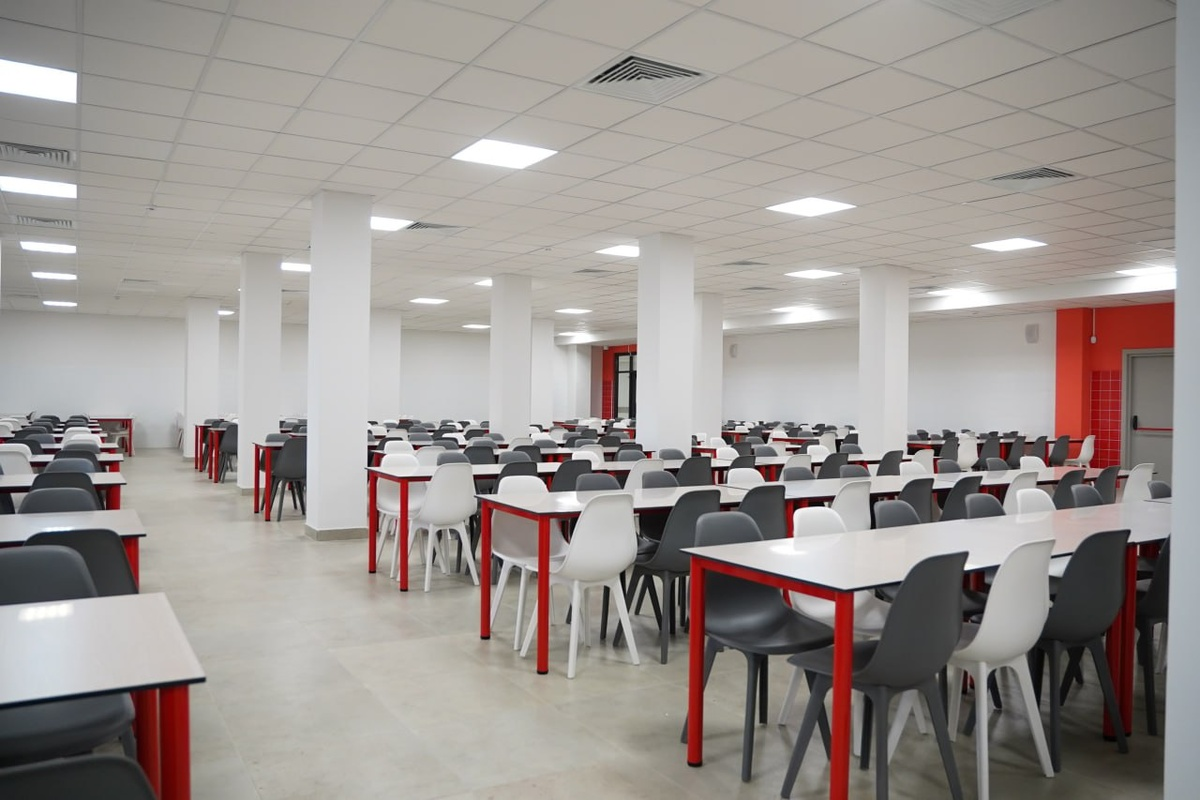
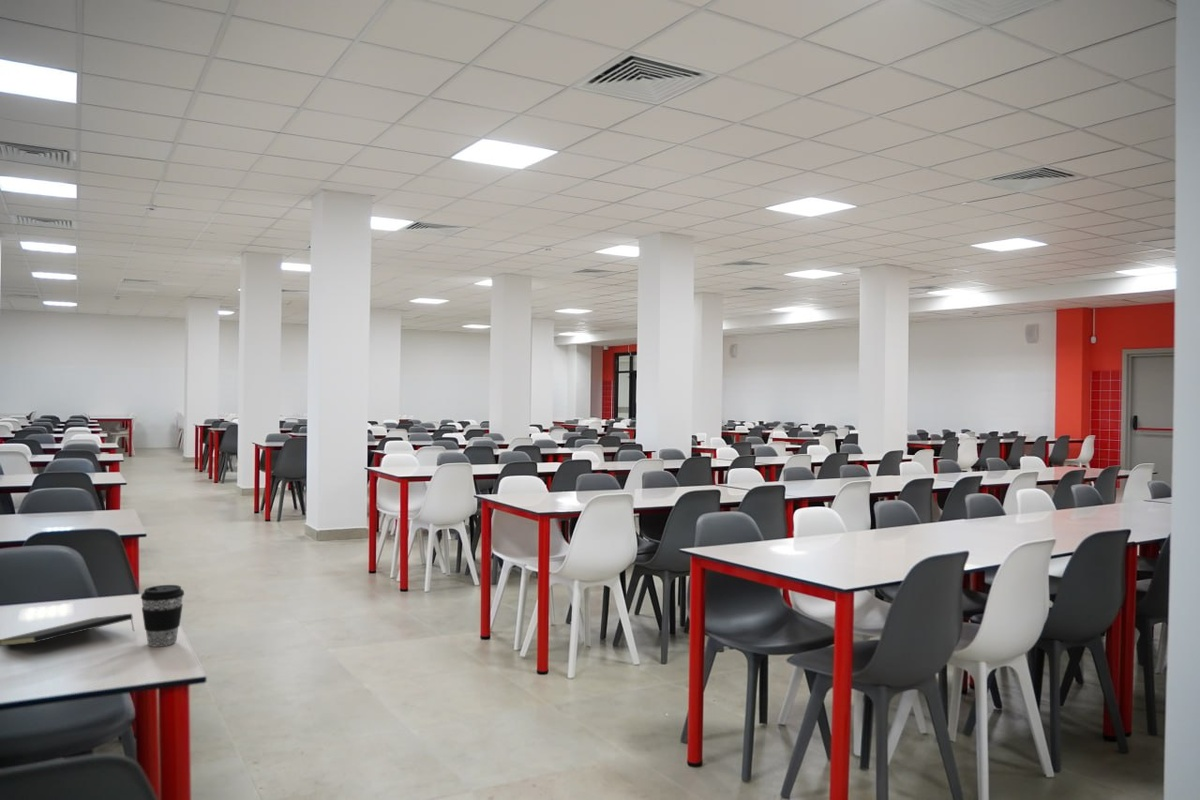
+ notepad [0,613,135,647]
+ coffee cup [140,584,185,647]
